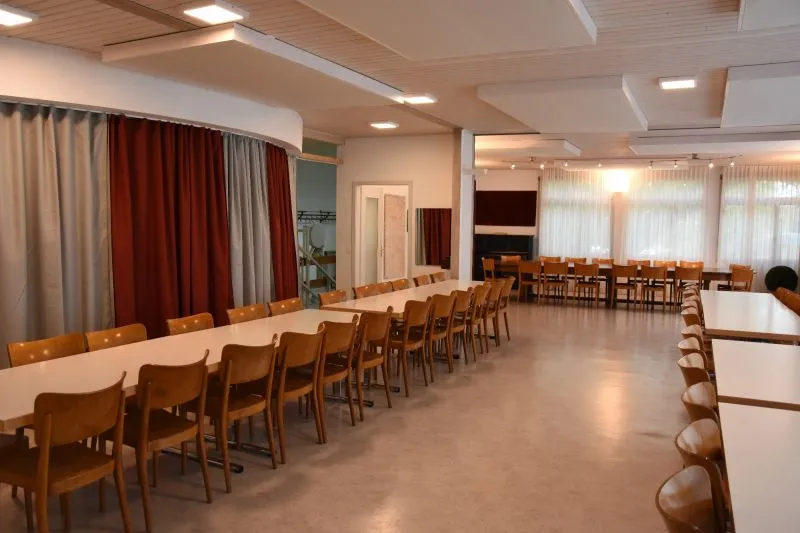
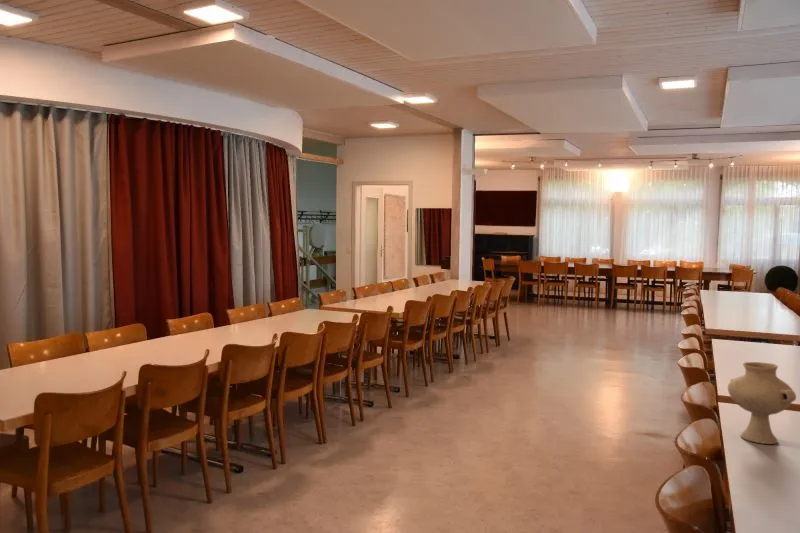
+ vase [727,361,797,445]
